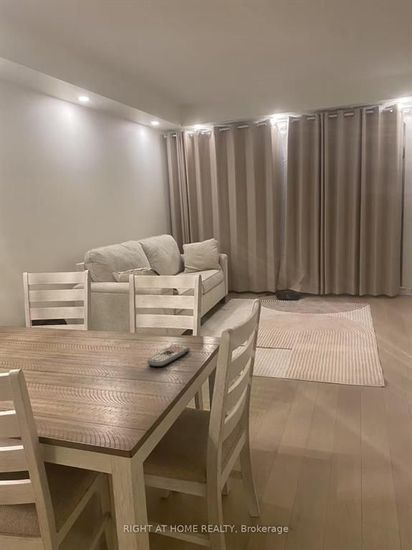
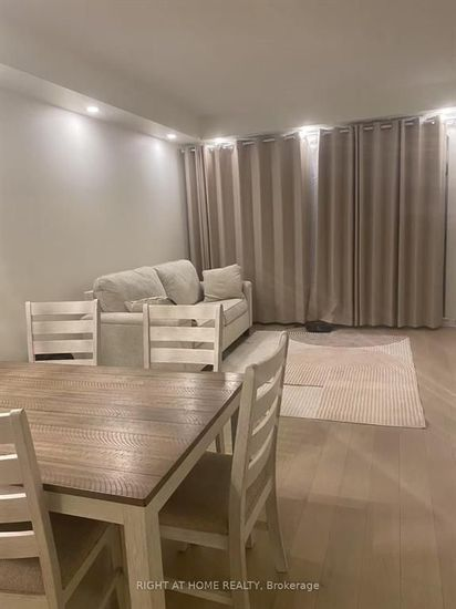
- remote control [146,344,191,368]
